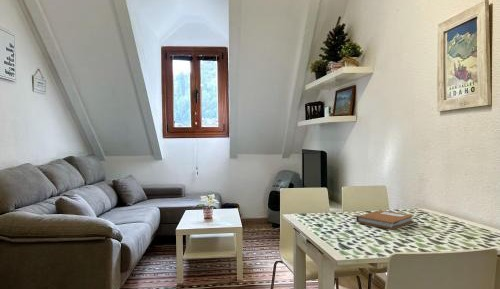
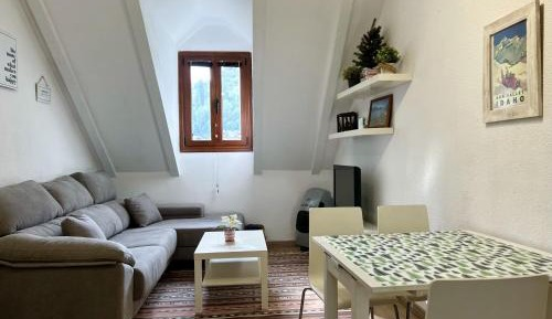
- notebook [355,209,415,230]
